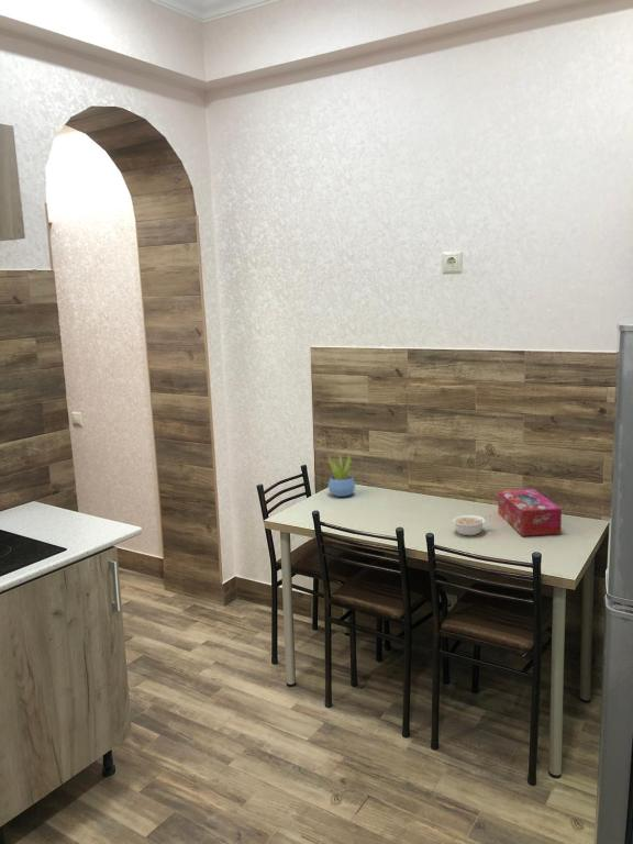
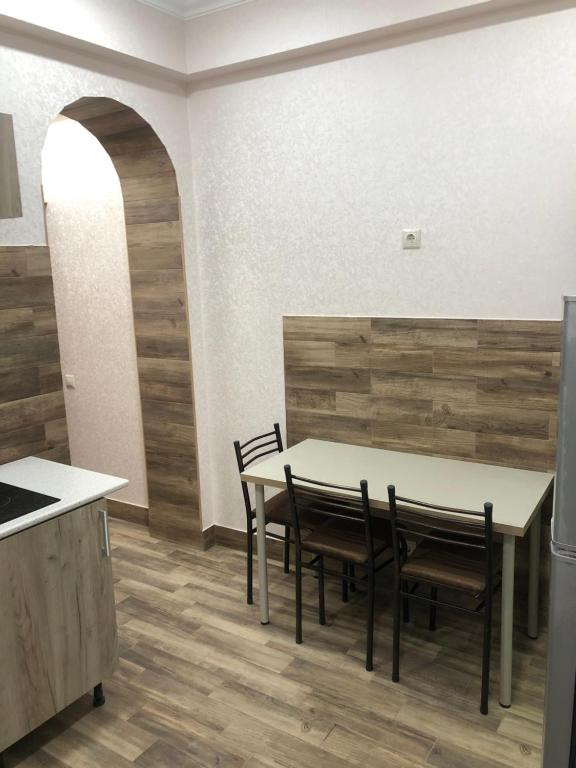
- tissue box [497,488,563,537]
- legume [452,514,492,536]
- succulent plant [327,451,356,498]
